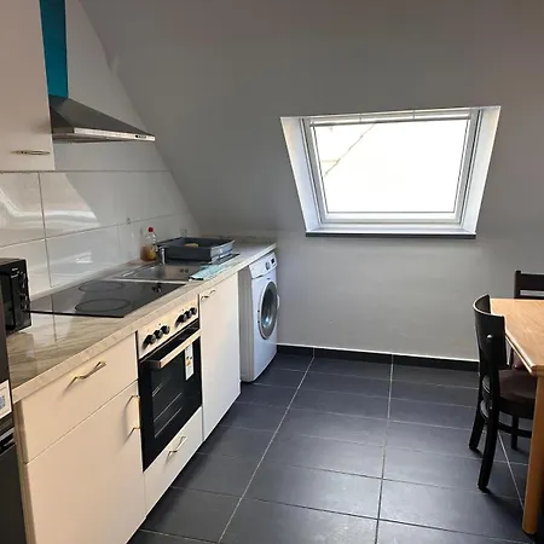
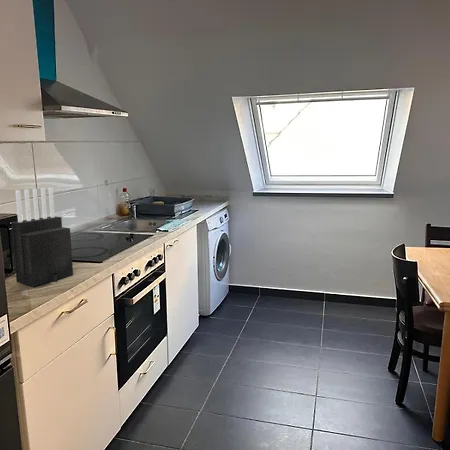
+ knife block [10,187,74,288]
